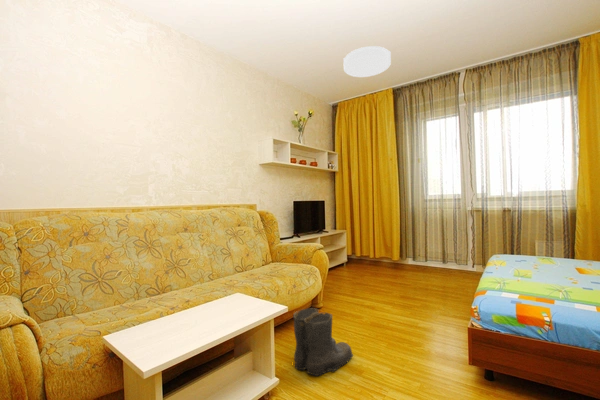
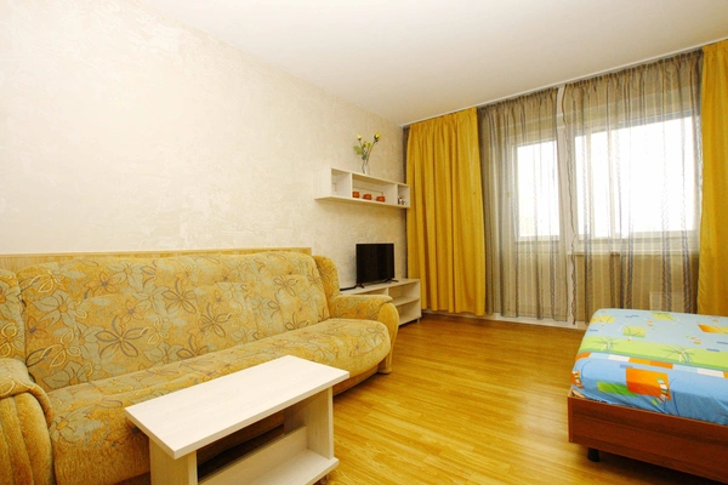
- ceiling light [342,45,392,78]
- boots [292,307,354,377]
